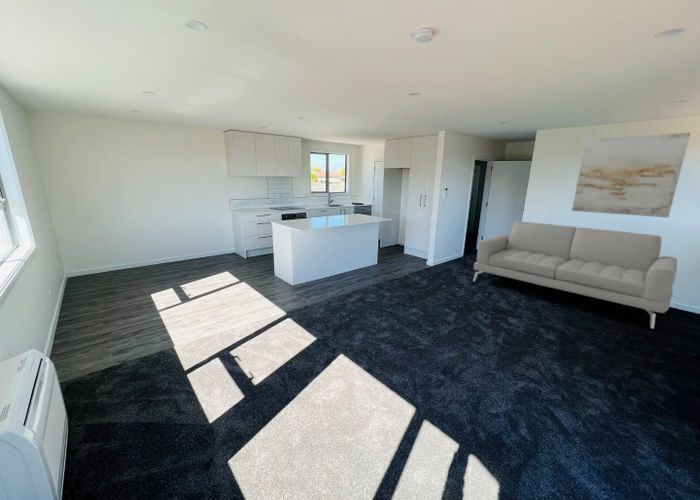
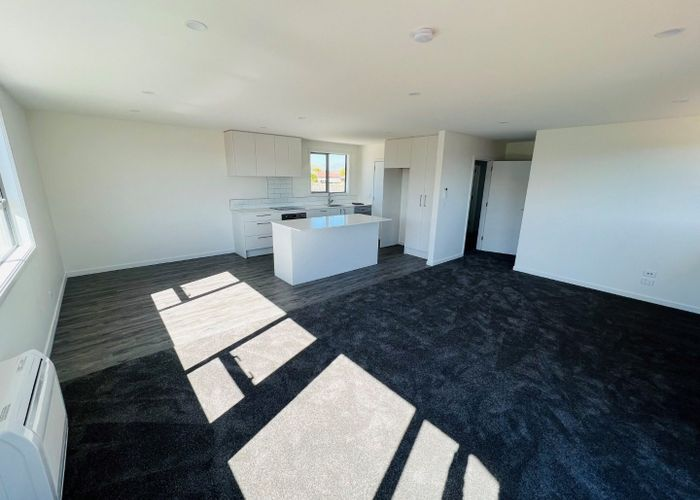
- wall art [571,131,691,219]
- sofa [472,220,678,329]
